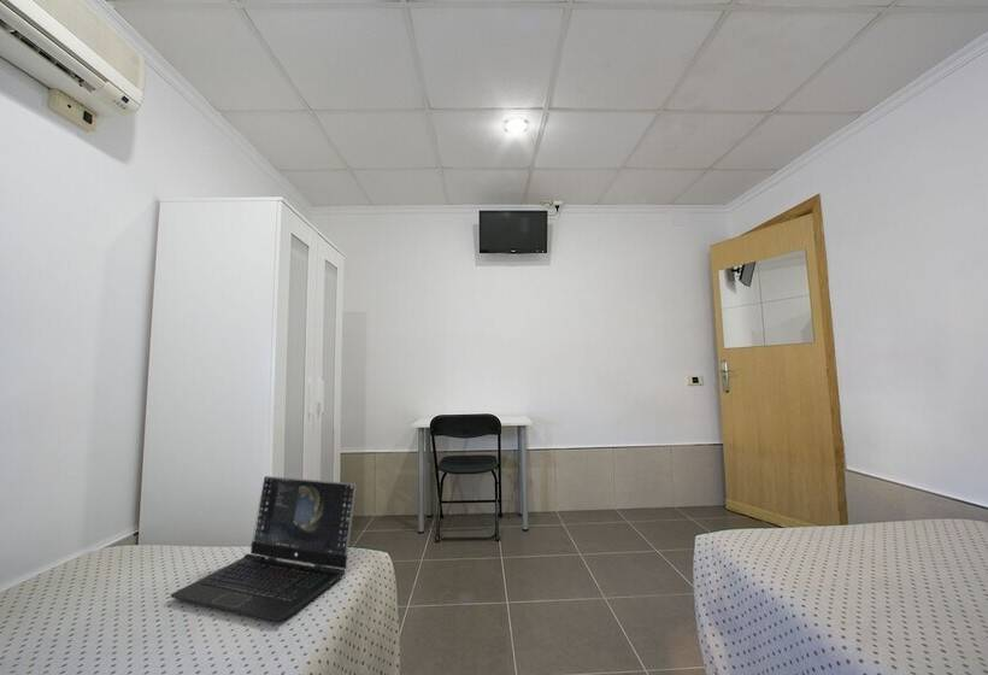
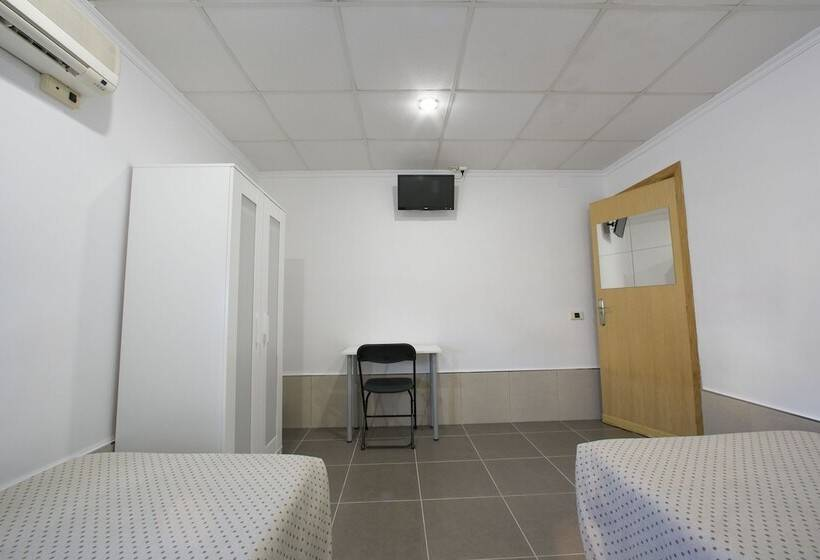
- laptop [169,475,358,622]
